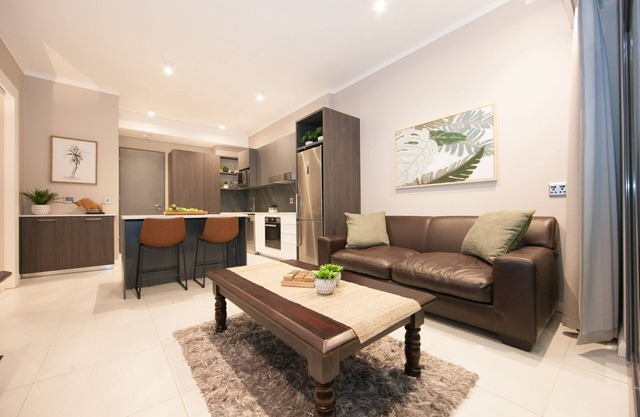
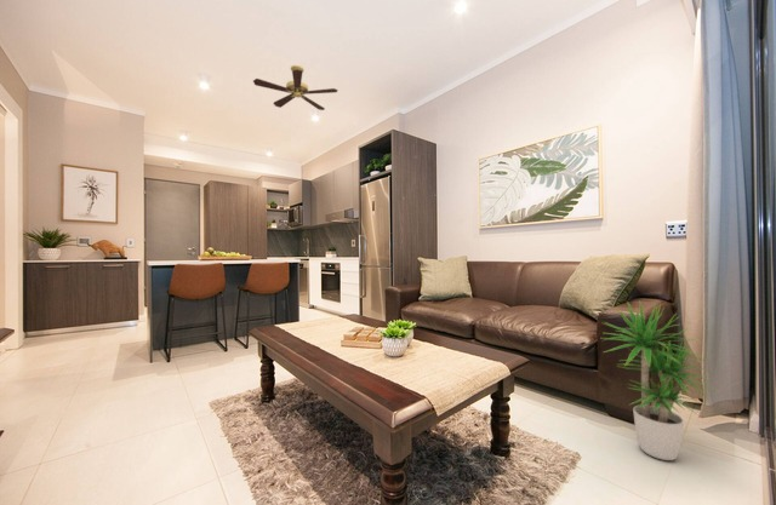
+ potted plant [601,300,718,461]
+ ceiling fan [252,64,338,111]
